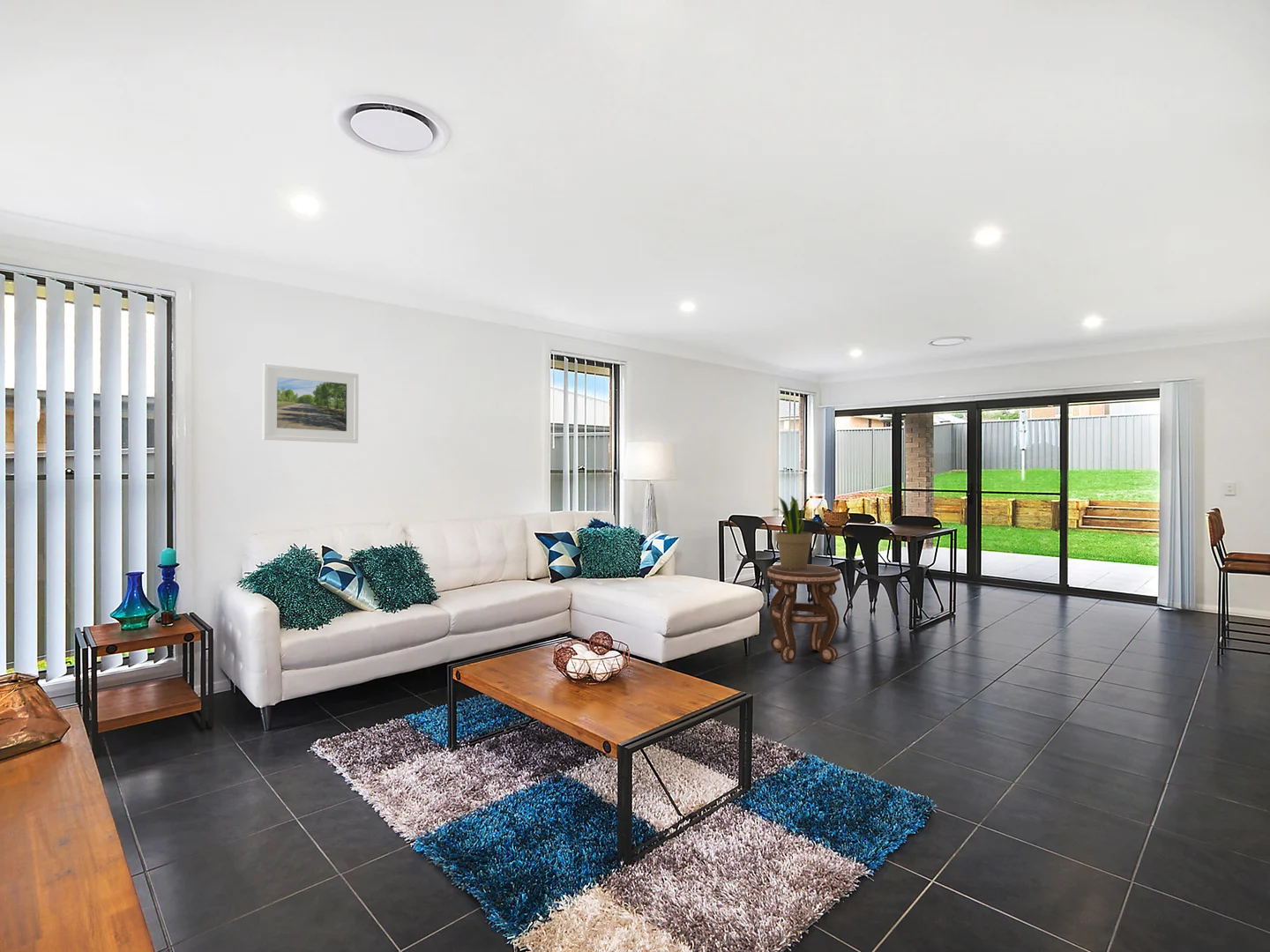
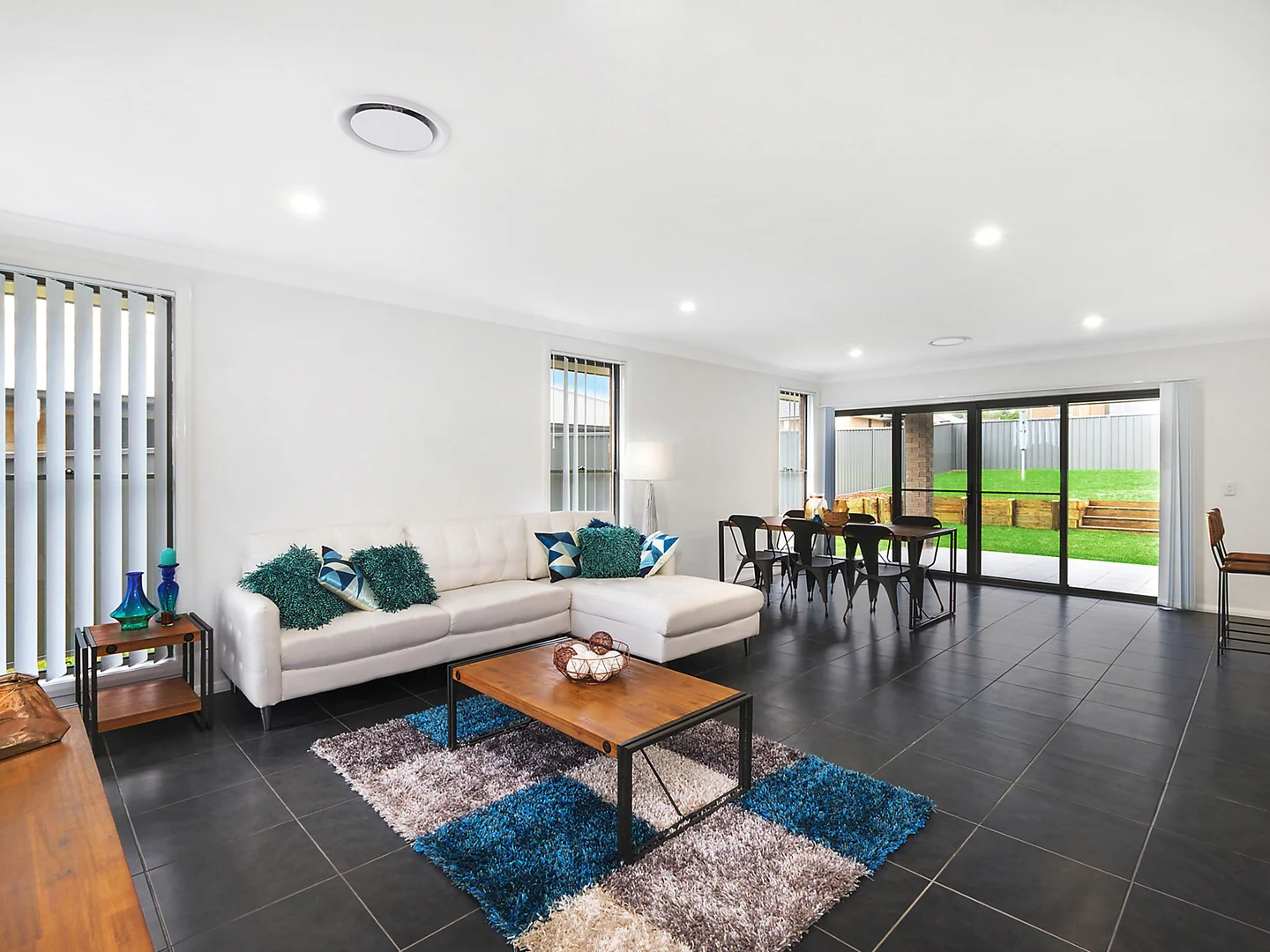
- side table [766,563,841,664]
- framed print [262,362,359,444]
- potted plant [771,495,813,569]
